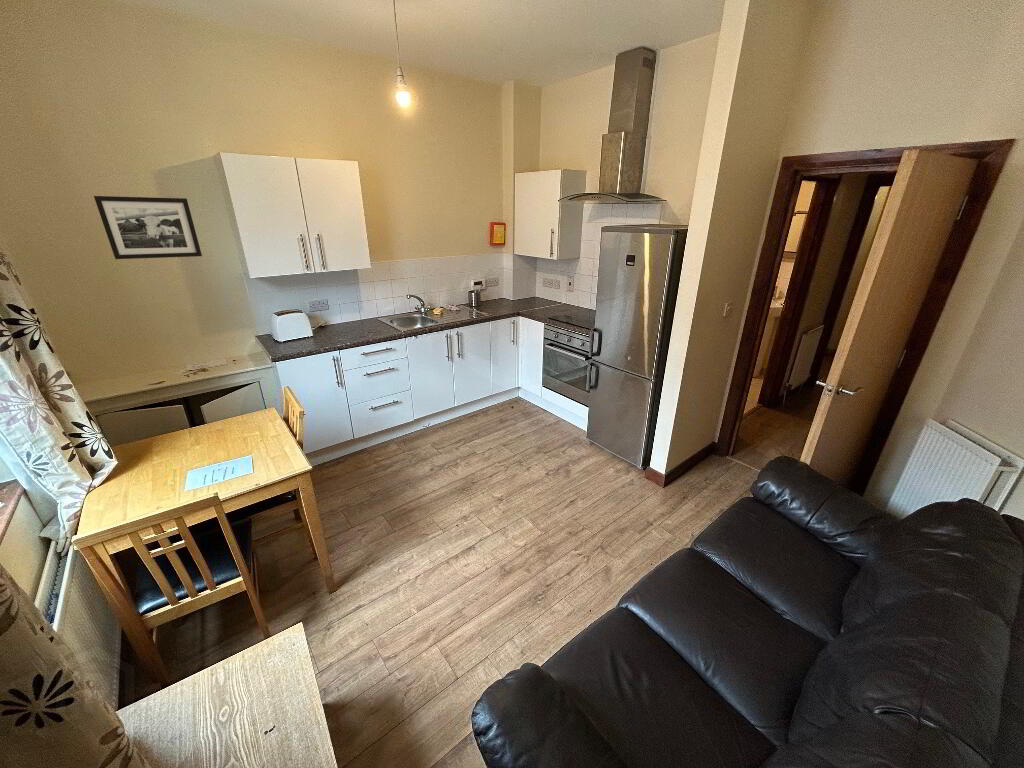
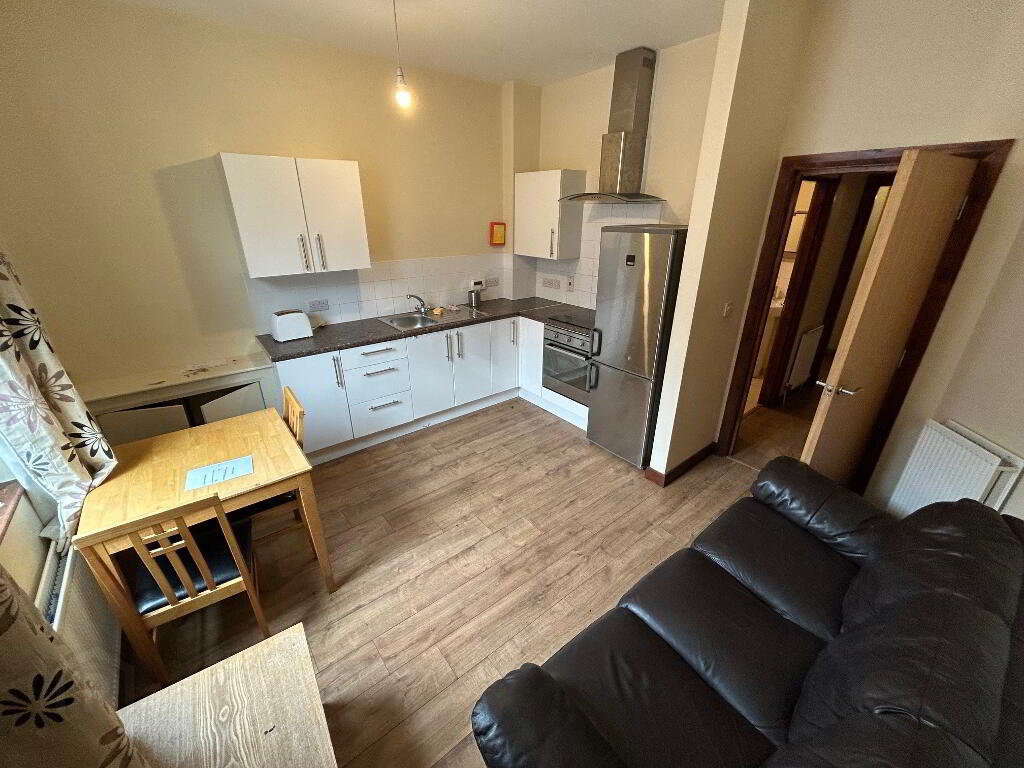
- picture frame [93,195,203,260]
